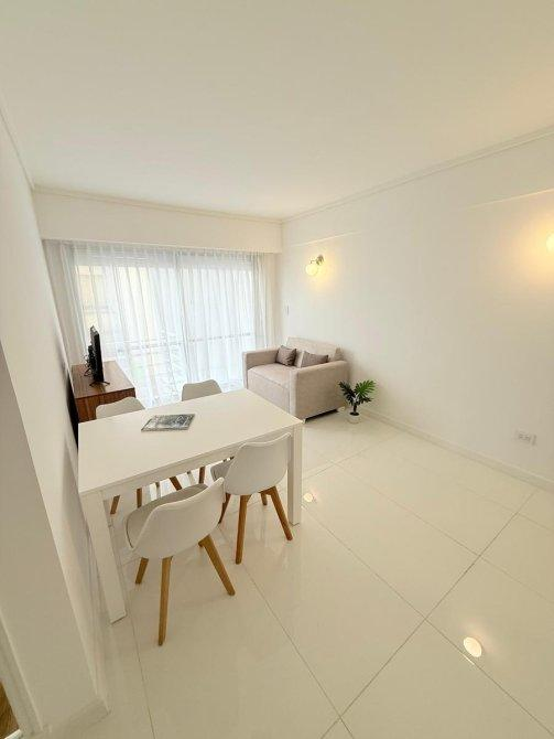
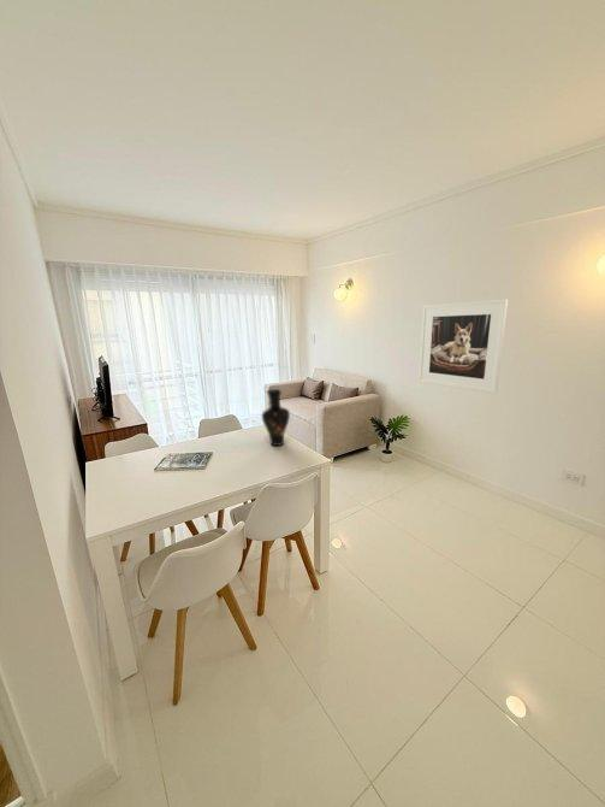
+ vase [260,388,291,447]
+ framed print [417,298,509,395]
